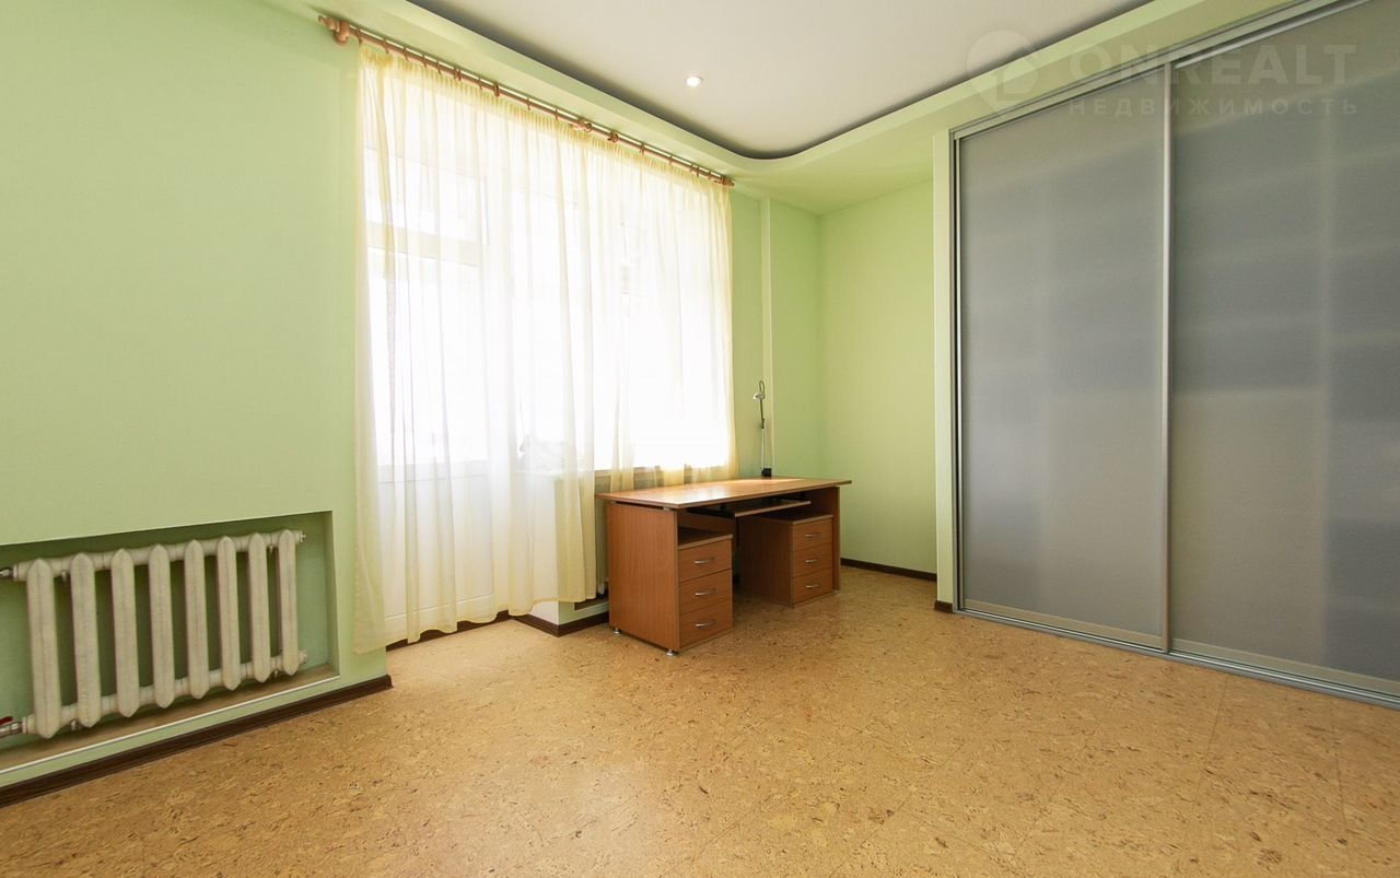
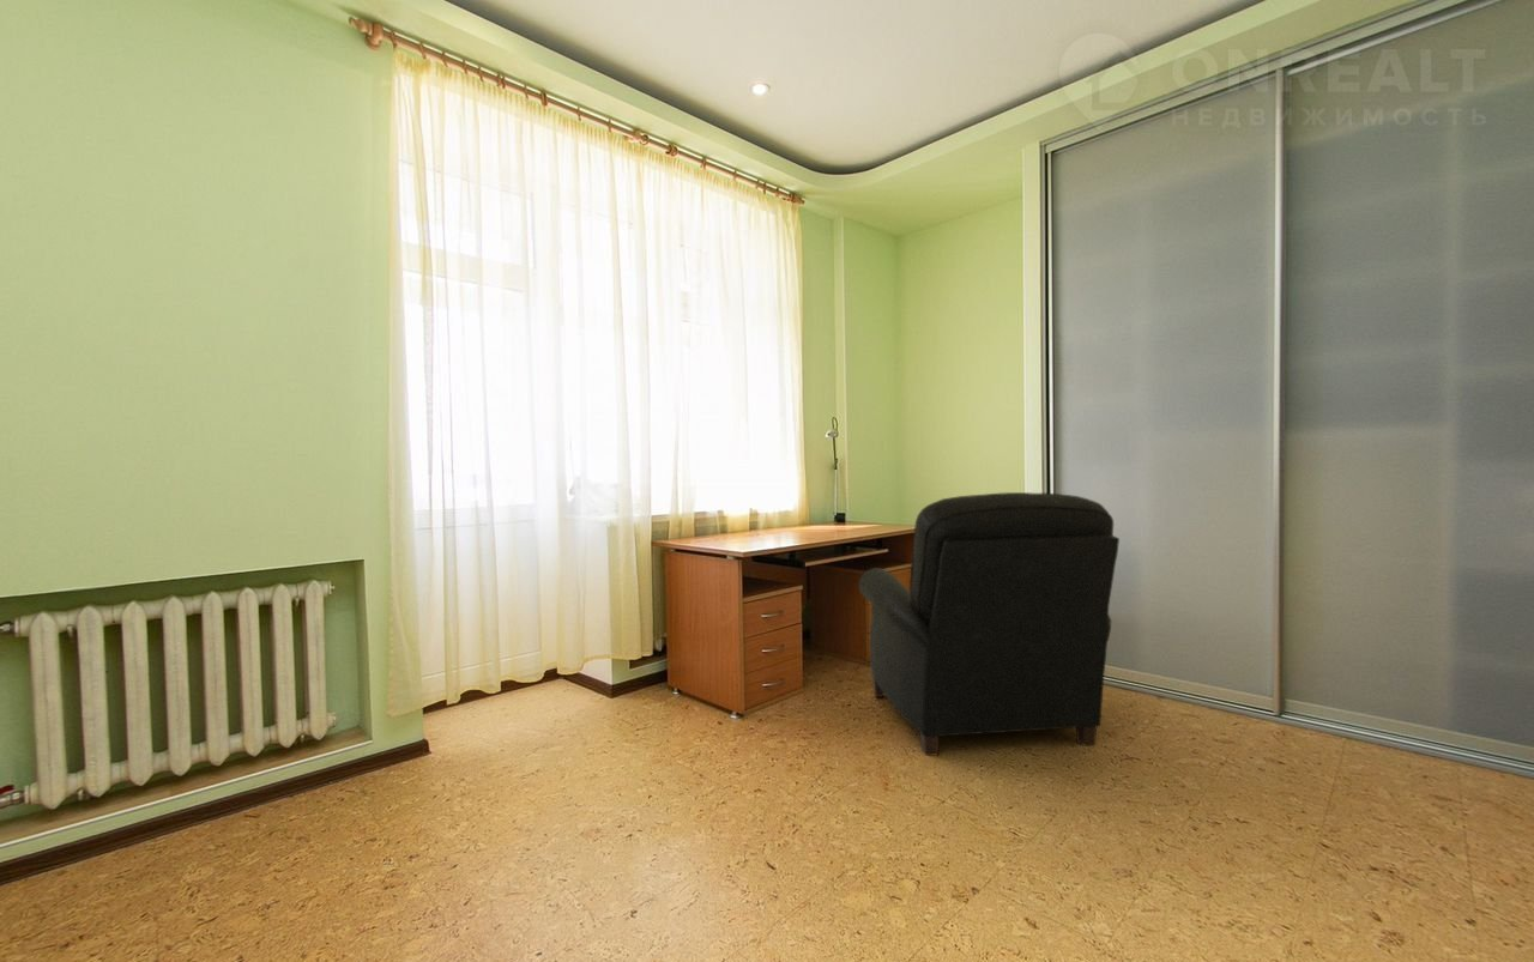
+ chair [858,491,1121,757]
